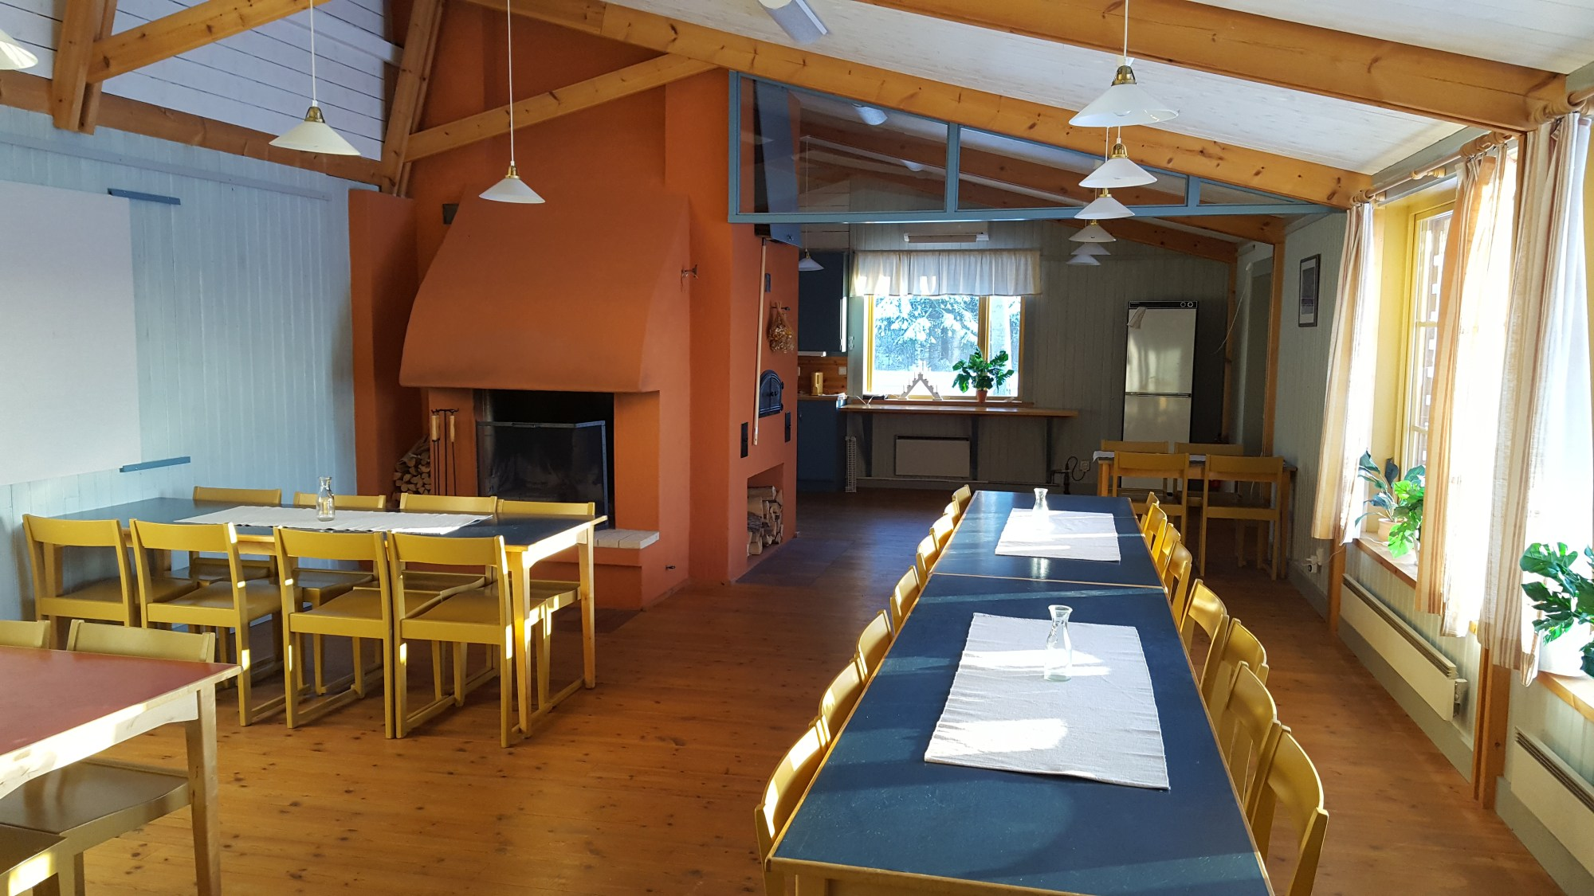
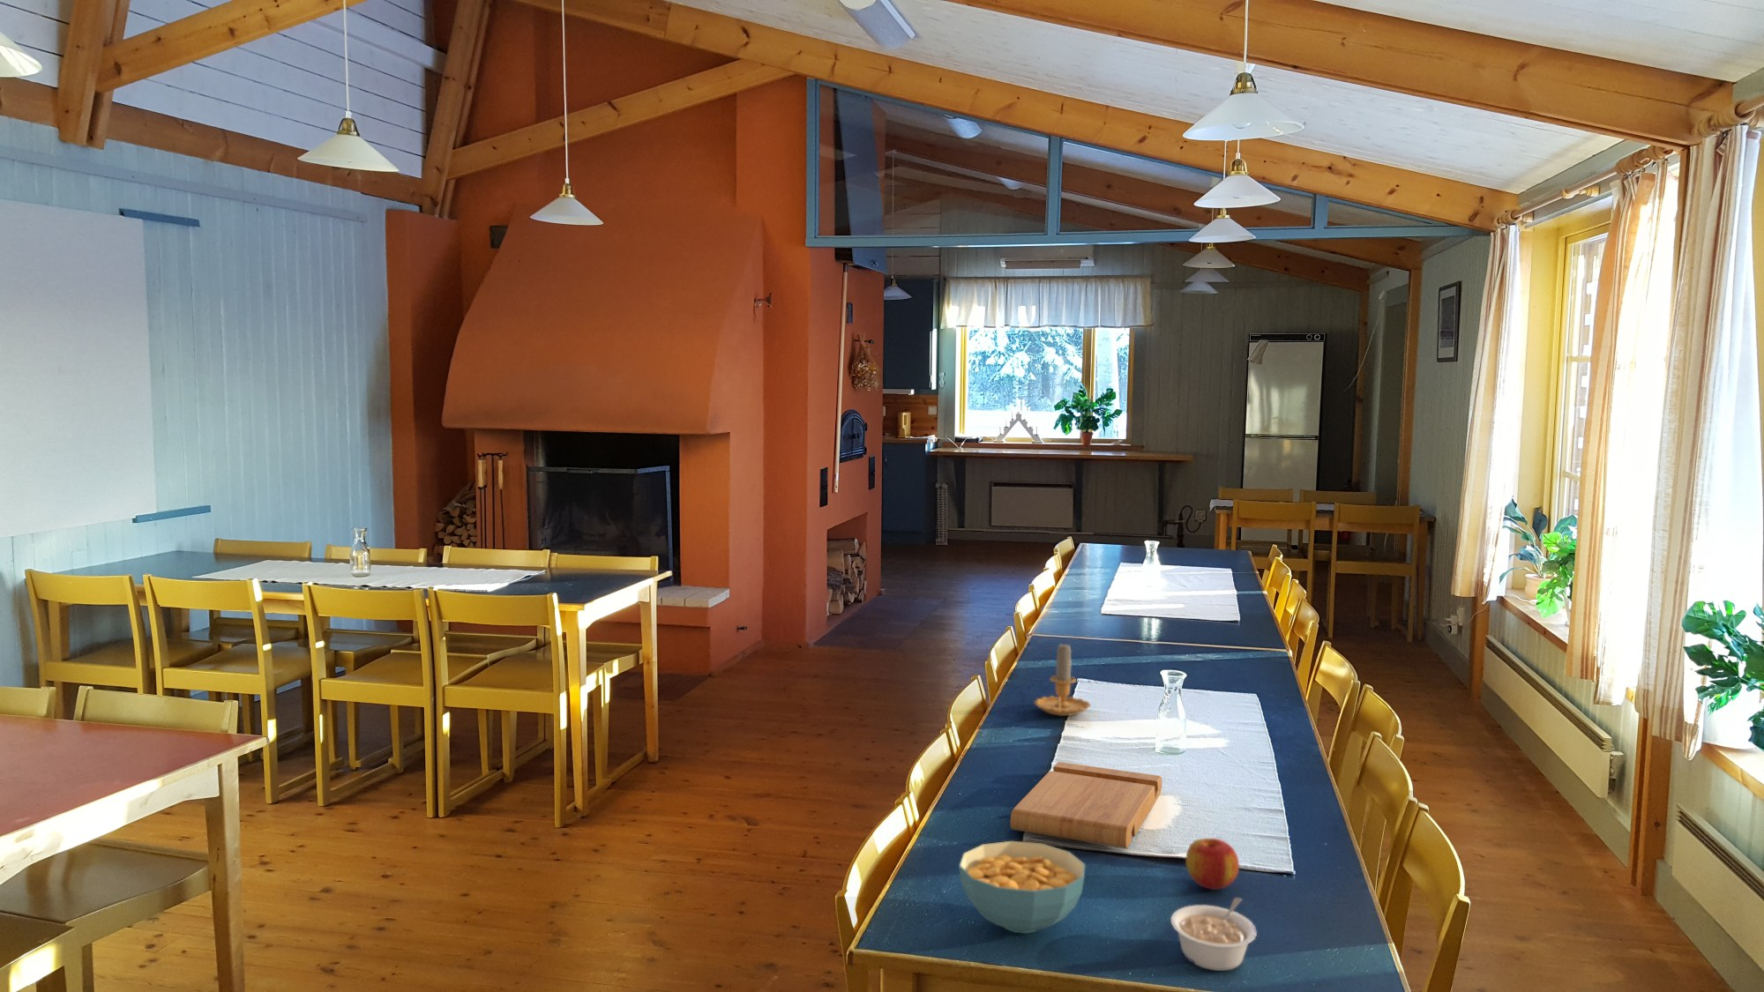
+ cutting board [1010,761,1163,849]
+ apple [1185,838,1241,890]
+ legume [1169,896,1258,971]
+ candle [1033,641,1092,717]
+ cereal bowl [958,841,1086,935]
